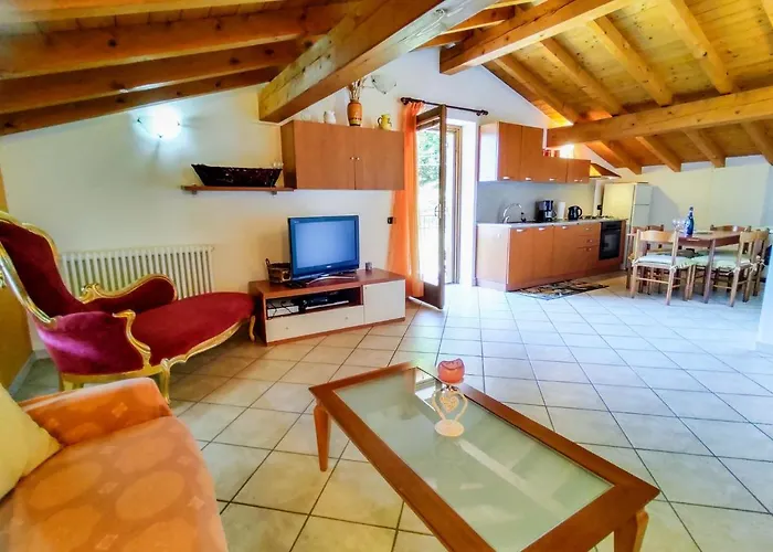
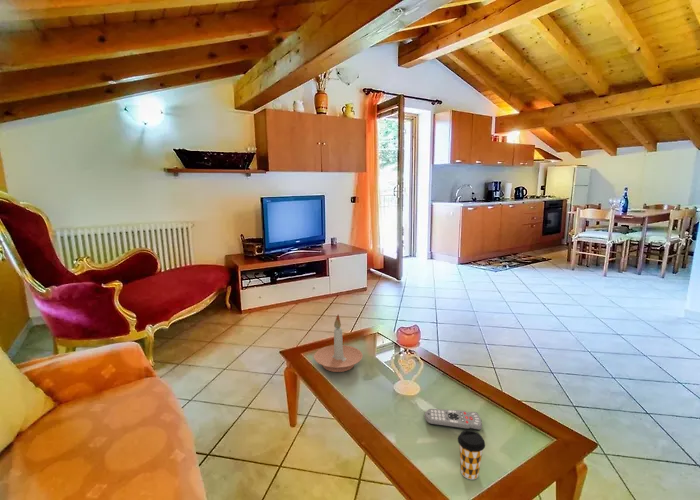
+ remote control [424,408,483,431]
+ candle holder [313,314,364,373]
+ coffee cup [457,429,486,480]
